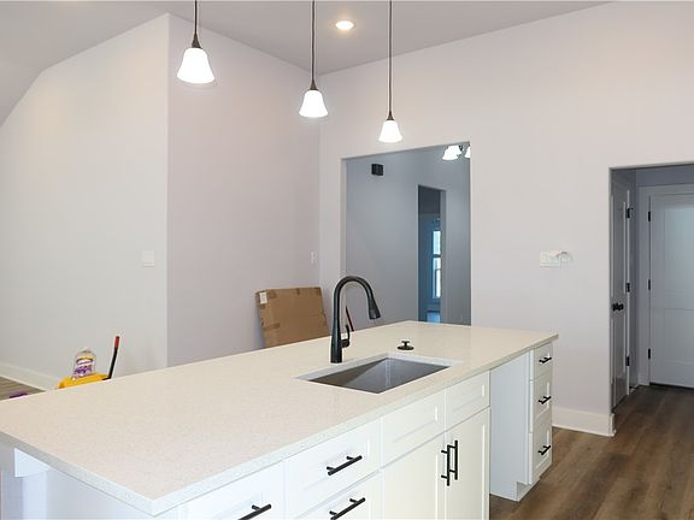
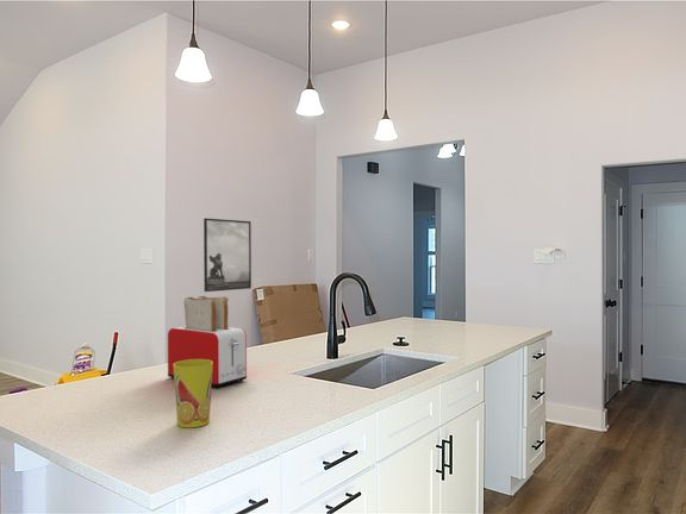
+ toaster [167,295,248,389]
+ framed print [202,217,252,293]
+ cup [173,359,213,428]
